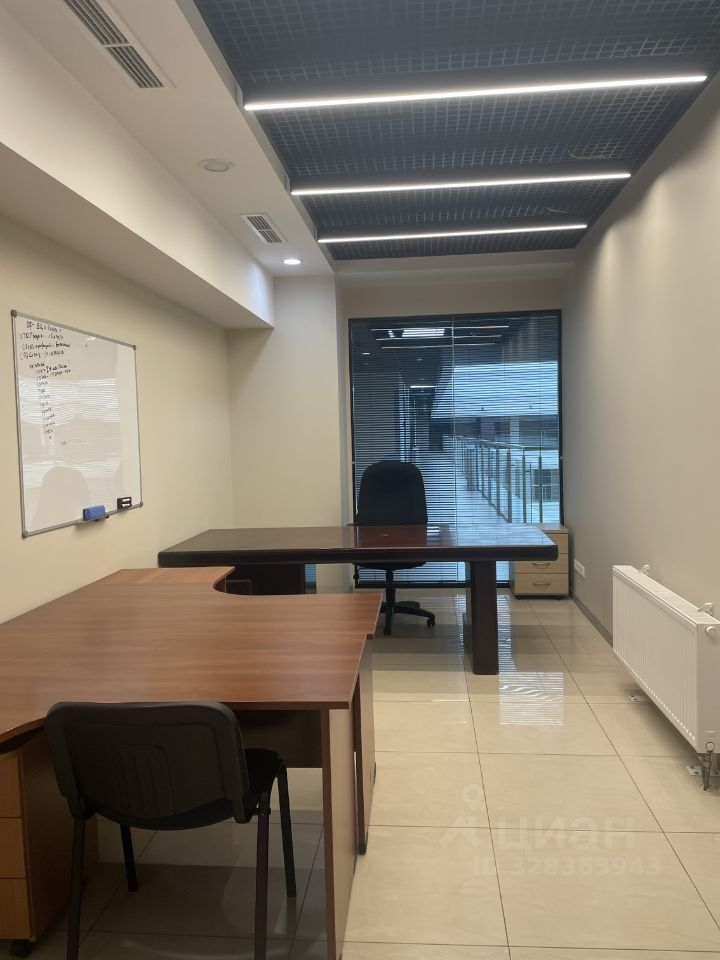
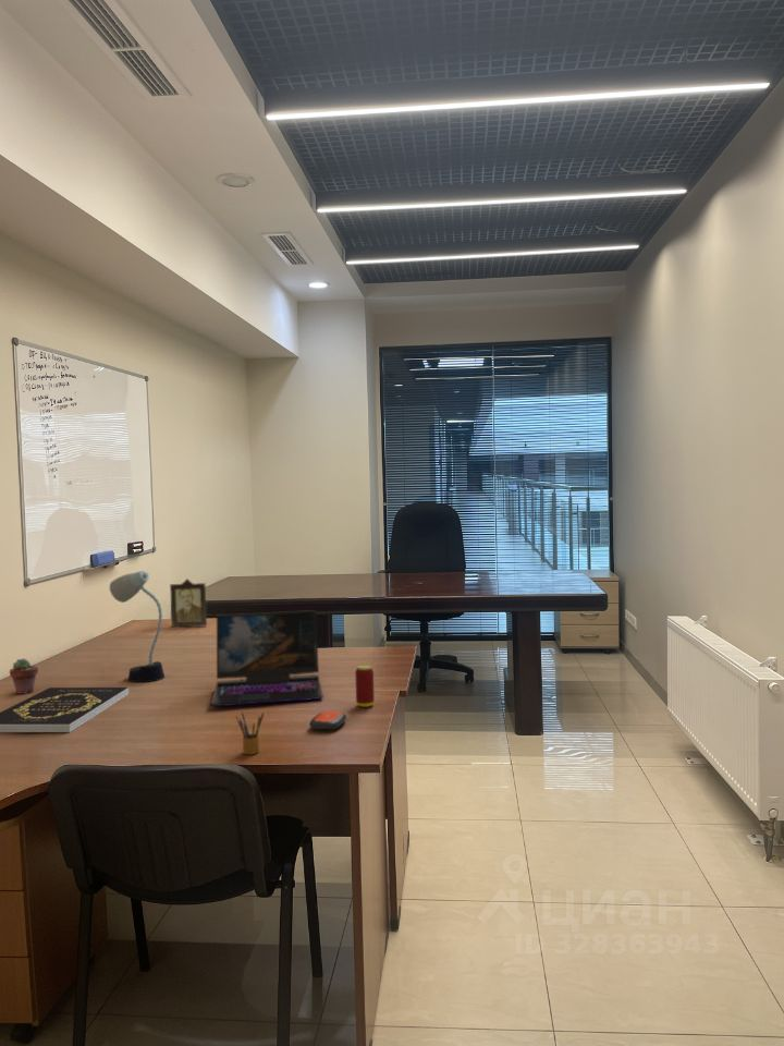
+ photo frame [169,577,208,628]
+ remote control [308,710,347,731]
+ desk lamp [109,570,166,683]
+ pencil box [235,711,265,755]
+ laptop [209,609,324,707]
+ book [0,686,130,733]
+ beverage can [354,664,376,708]
+ potted succulent [9,657,39,695]
